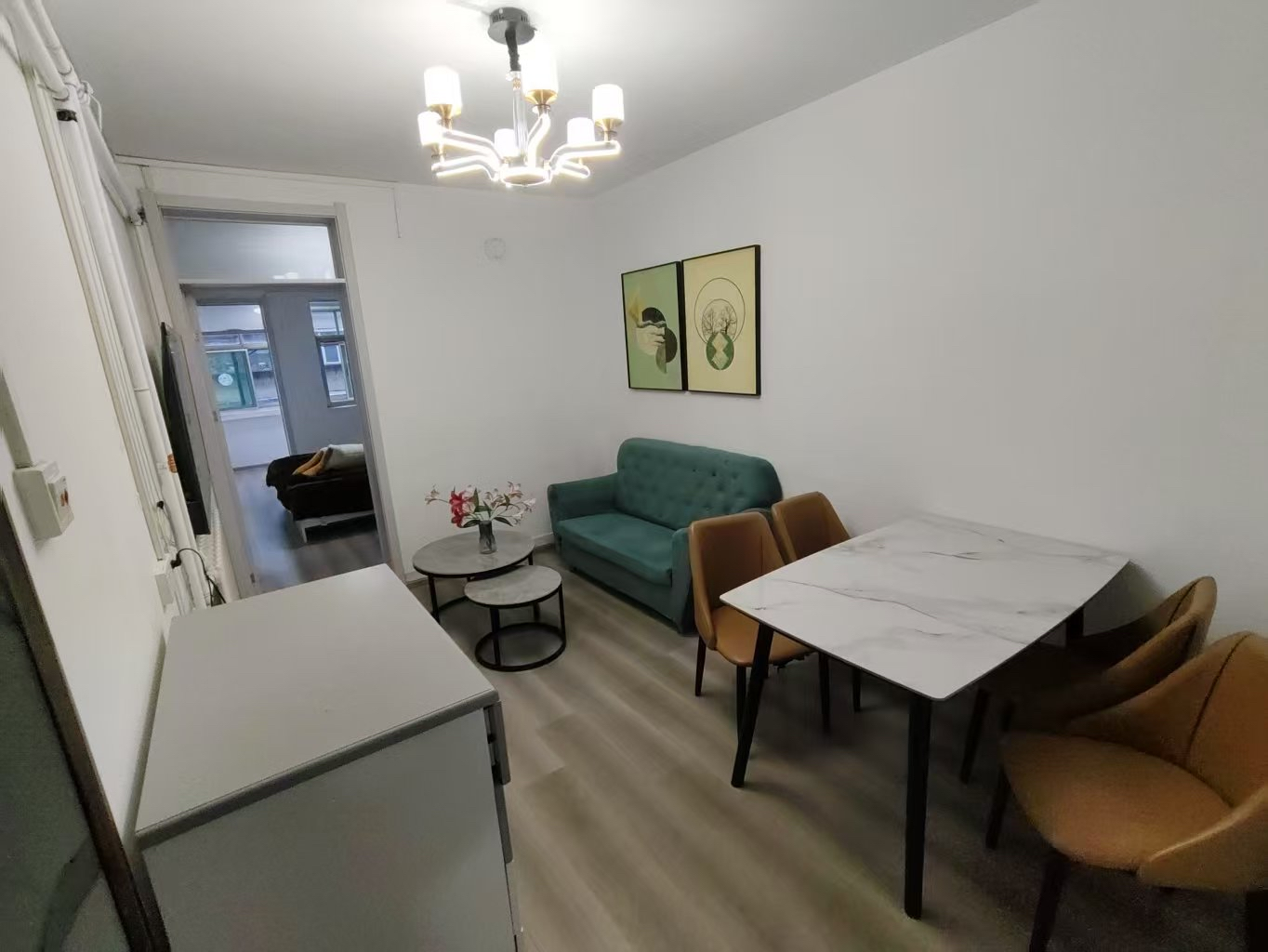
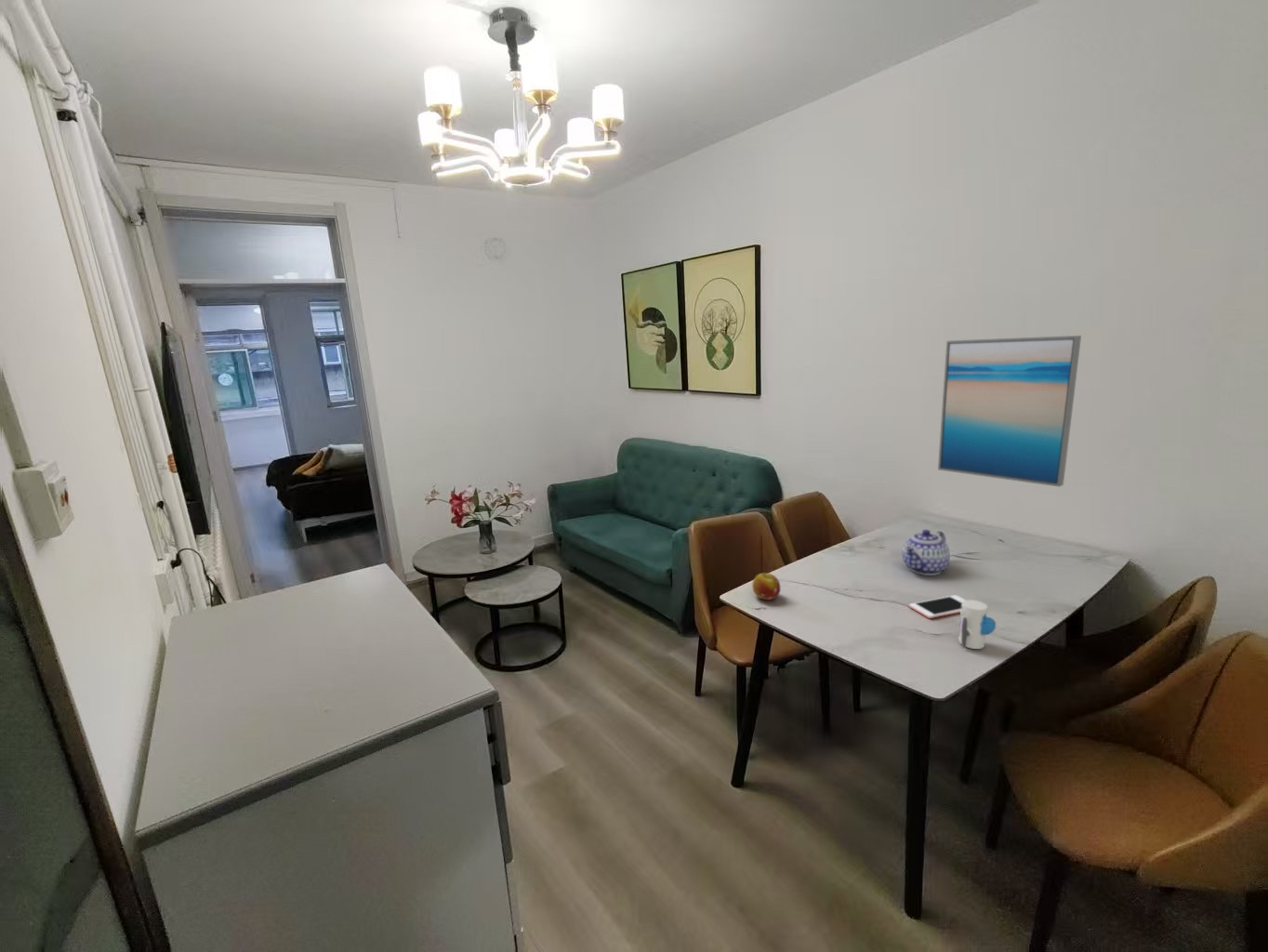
+ fruit [751,572,782,601]
+ wall art [937,335,1082,488]
+ cell phone [908,594,967,619]
+ toy [958,599,997,650]
+ teapot [901,529,951,576]
